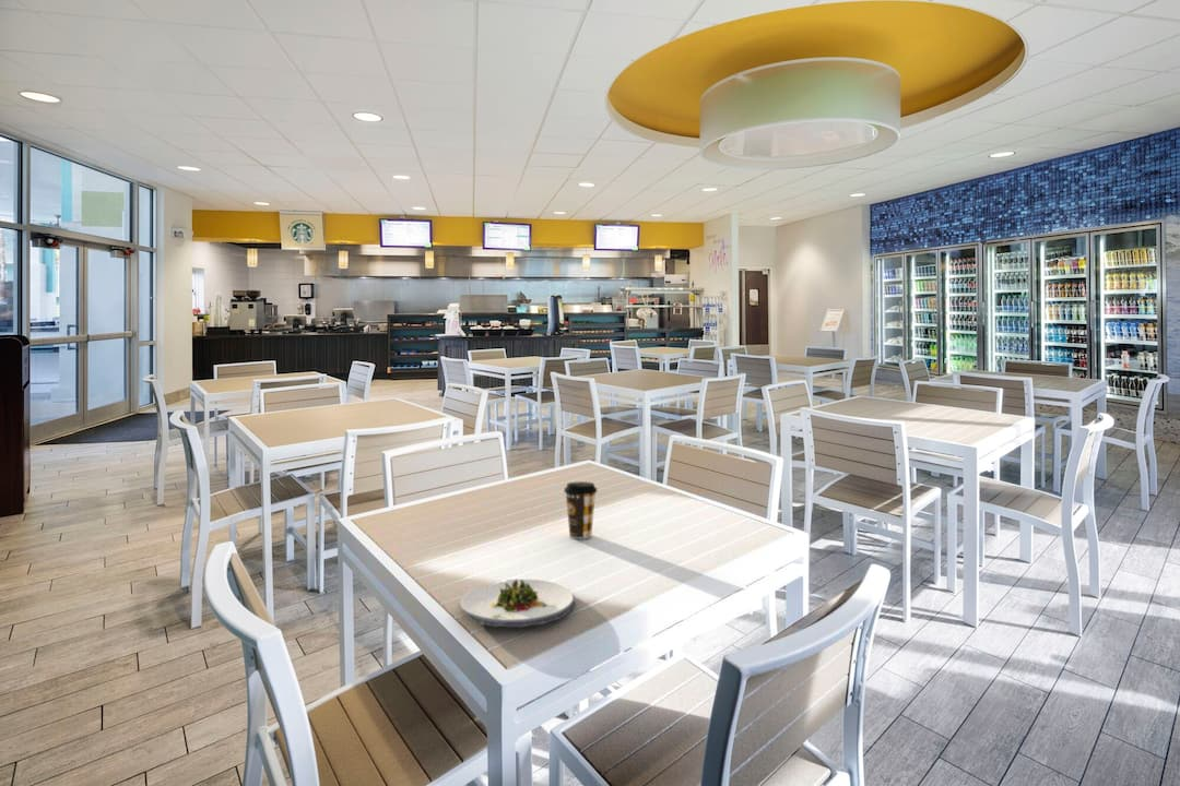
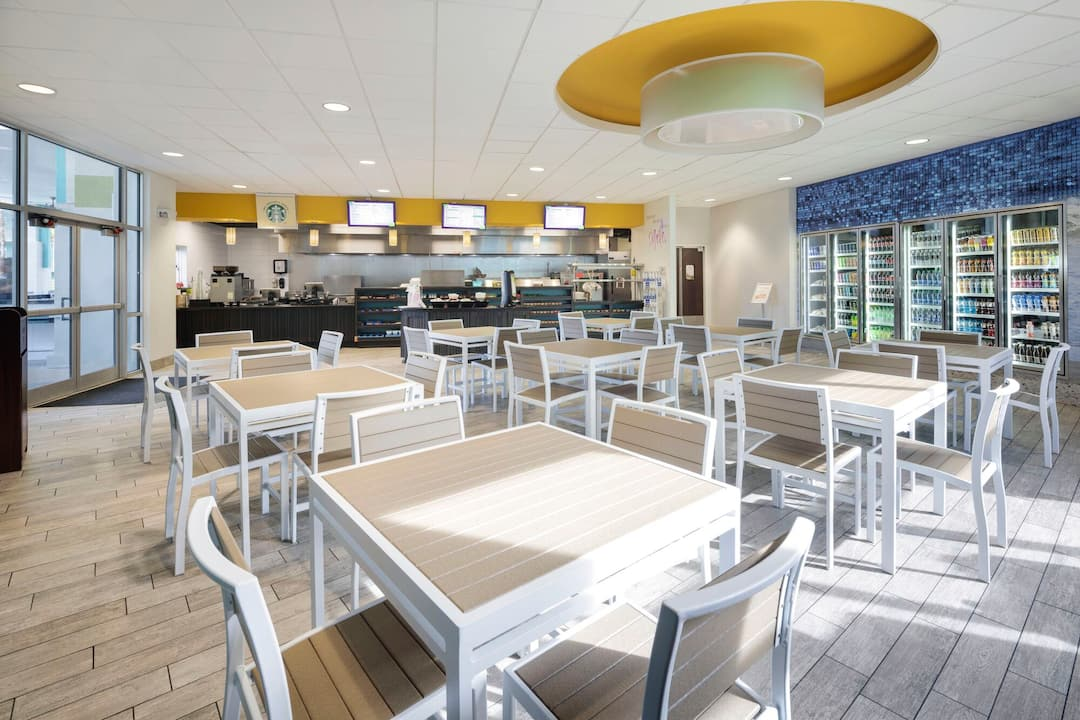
- salad plate [459,577,577,628]
- coffee cup [563,480,599,539]
